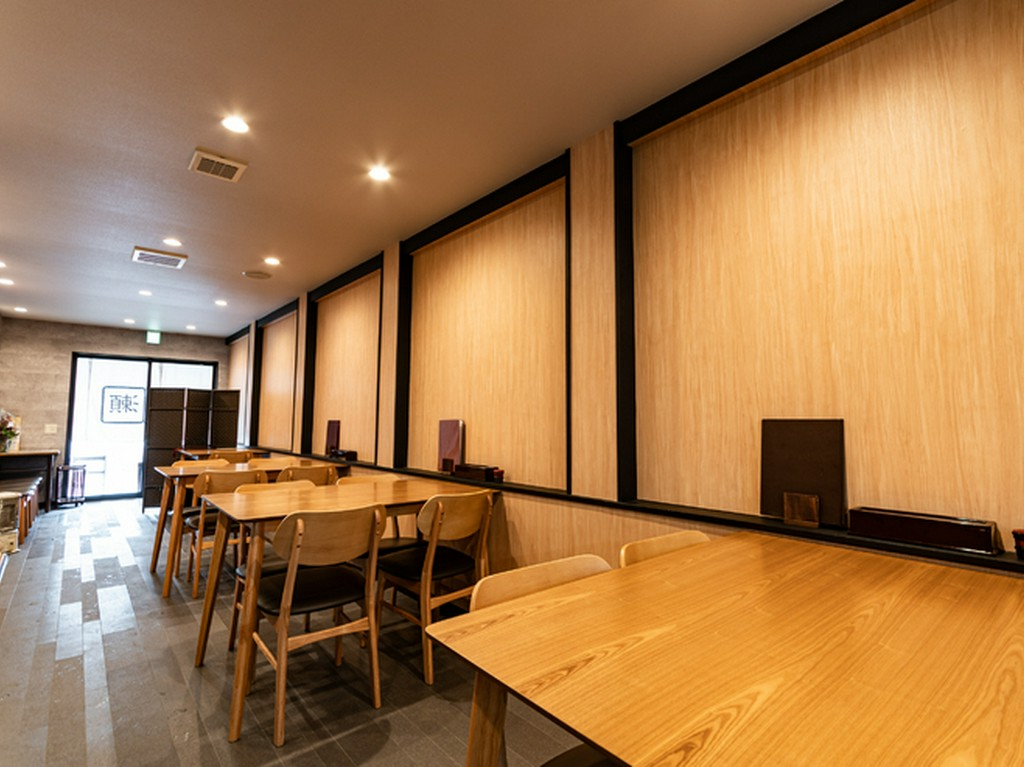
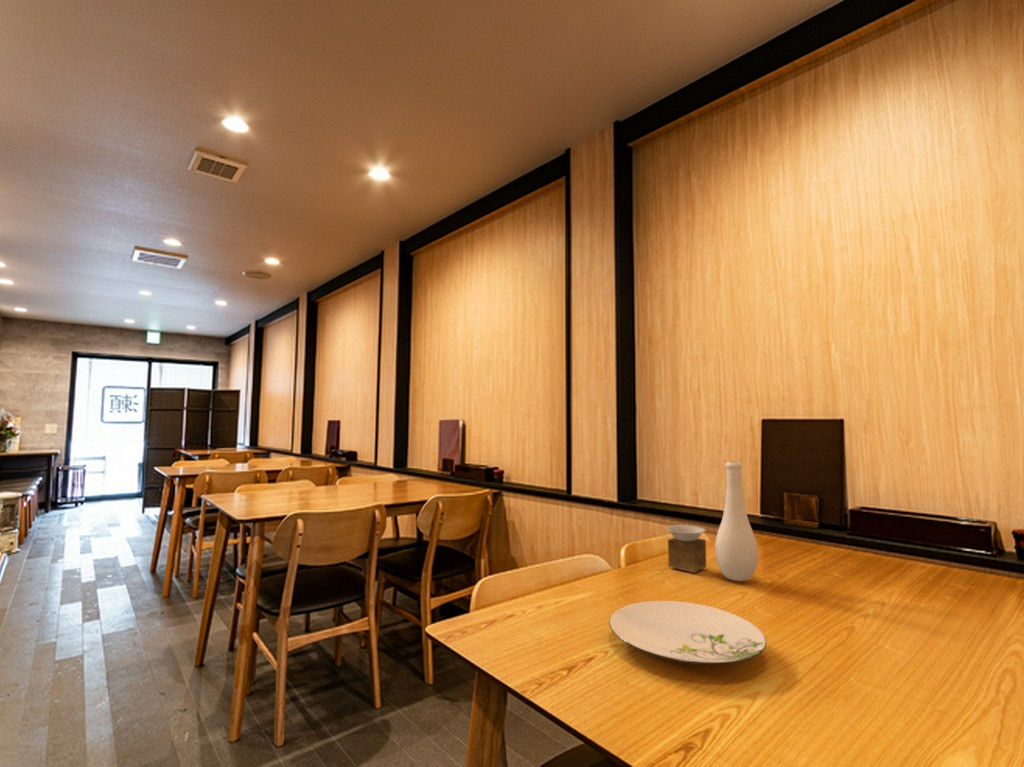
+ vase [665,461,759,582]
+ plate [608,600,767,665]
